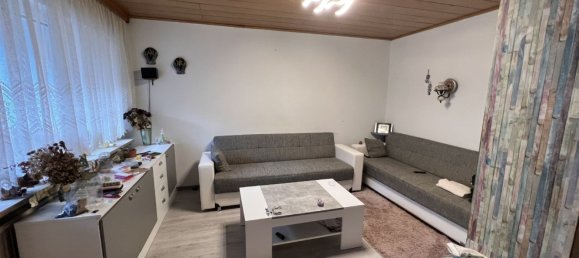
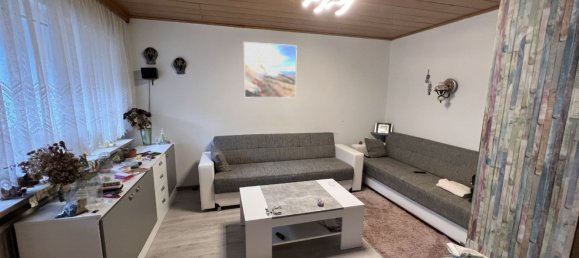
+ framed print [243,41,298,99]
